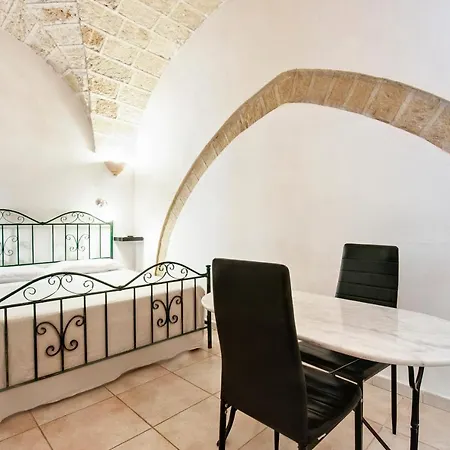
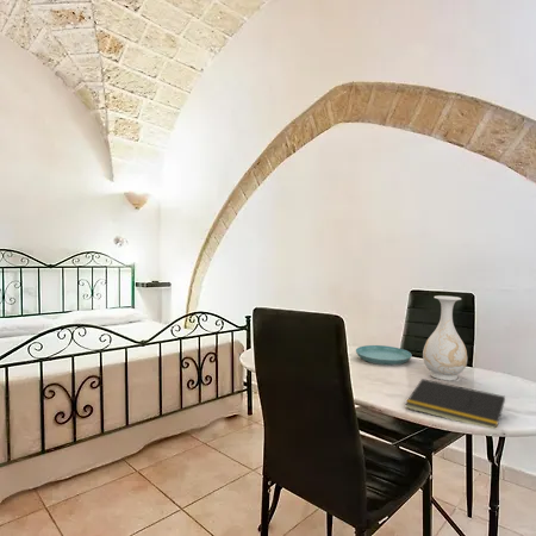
+ notepad [404,378,506,430]
+ saucer [355,344,412,366]
+ vase [422,294,468,381]
